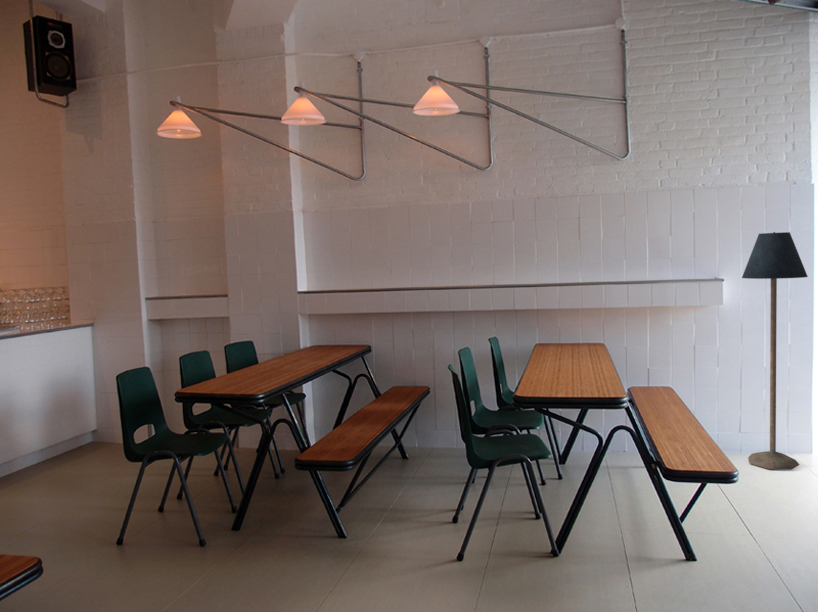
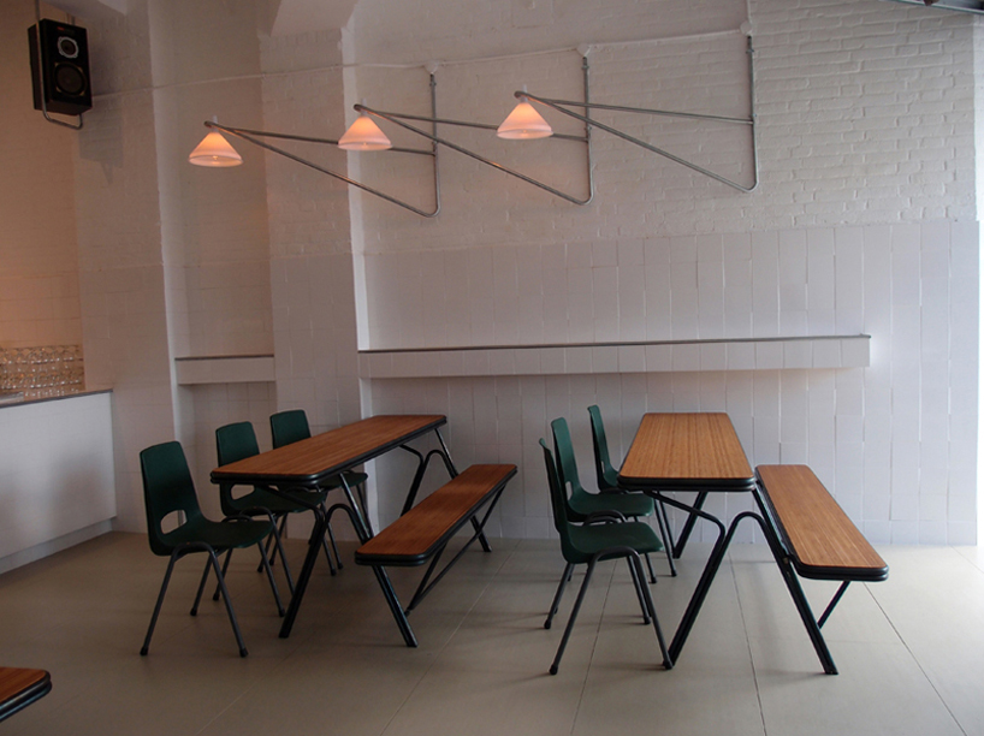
- floor lamp [741,231,809,471]
